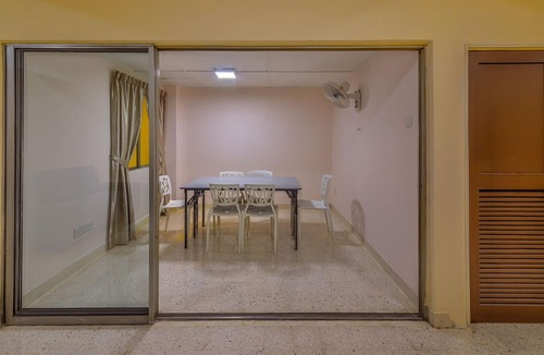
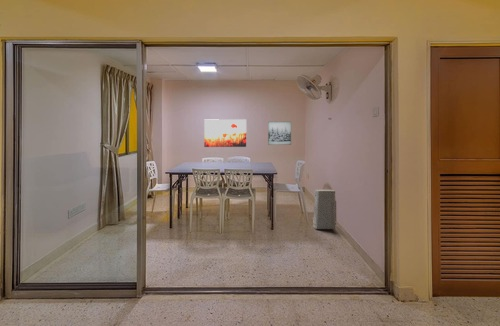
+ wall art [203,118,247,148]
+ air purifier [312,189,337,230]
+ wall art [267,121,292,146]
